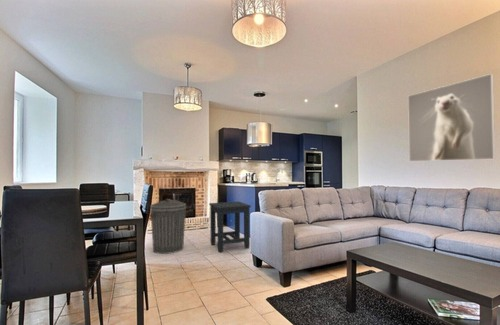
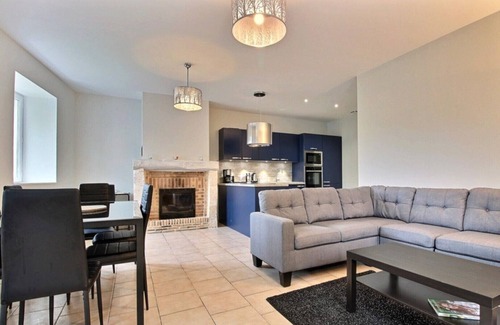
- trash can [149,198,187,255]
- side table [208,201,252,254]
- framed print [407,73,496,162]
